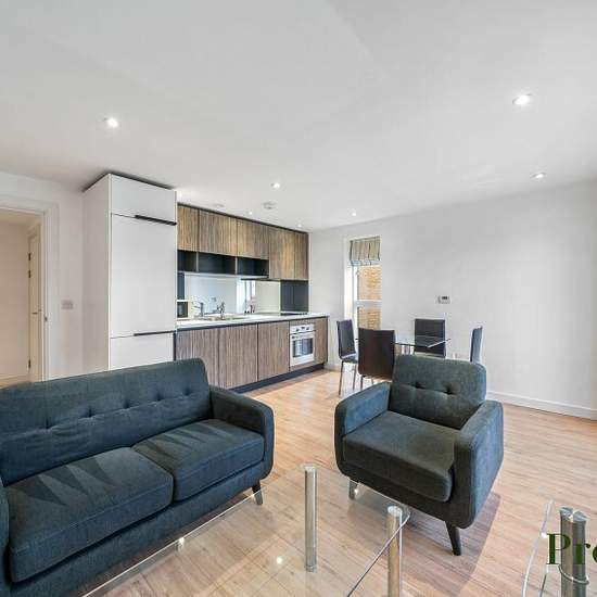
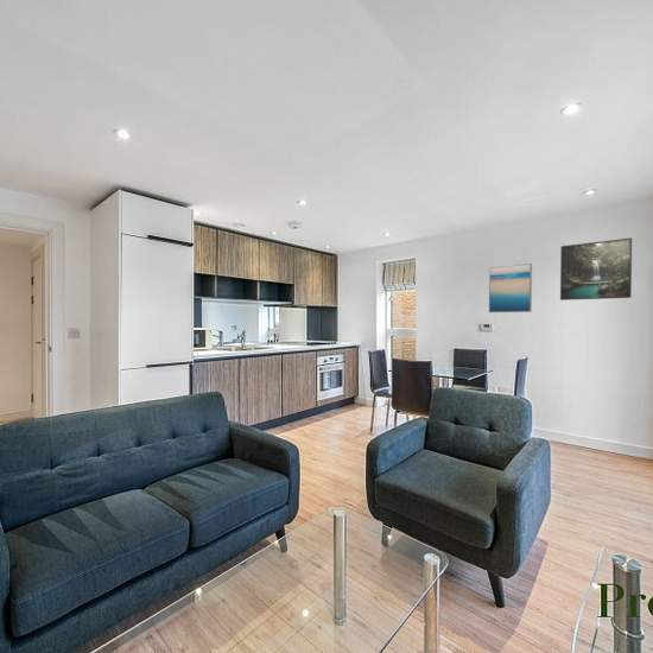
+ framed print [559,236,633,302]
+ wall art [488,262,533,313]
